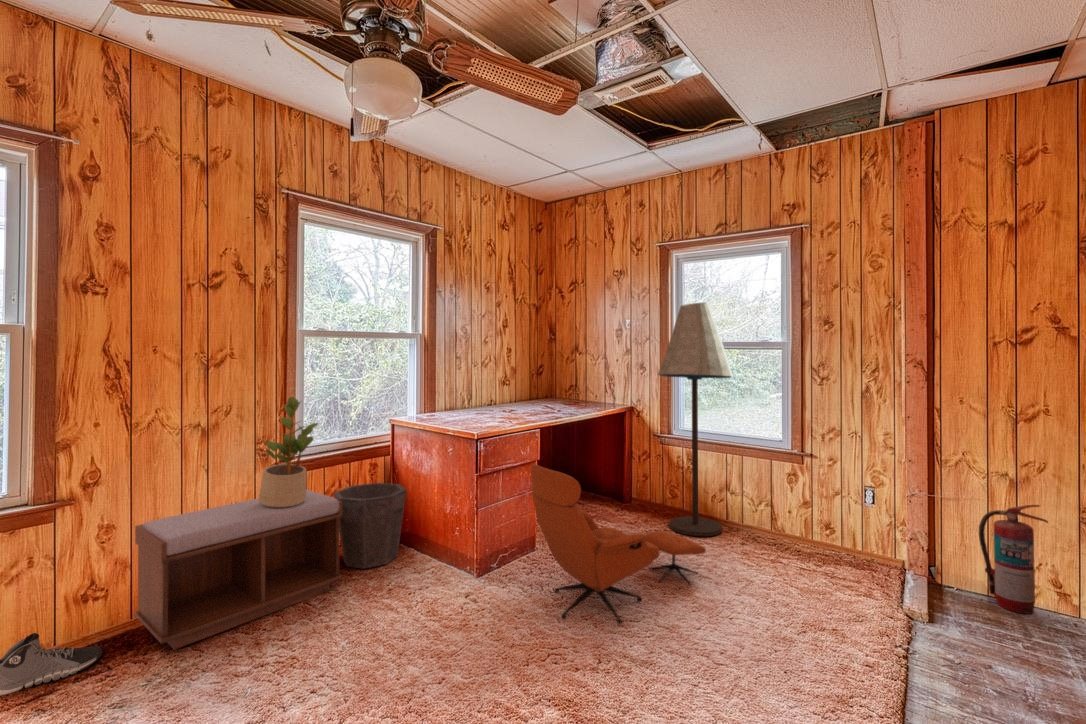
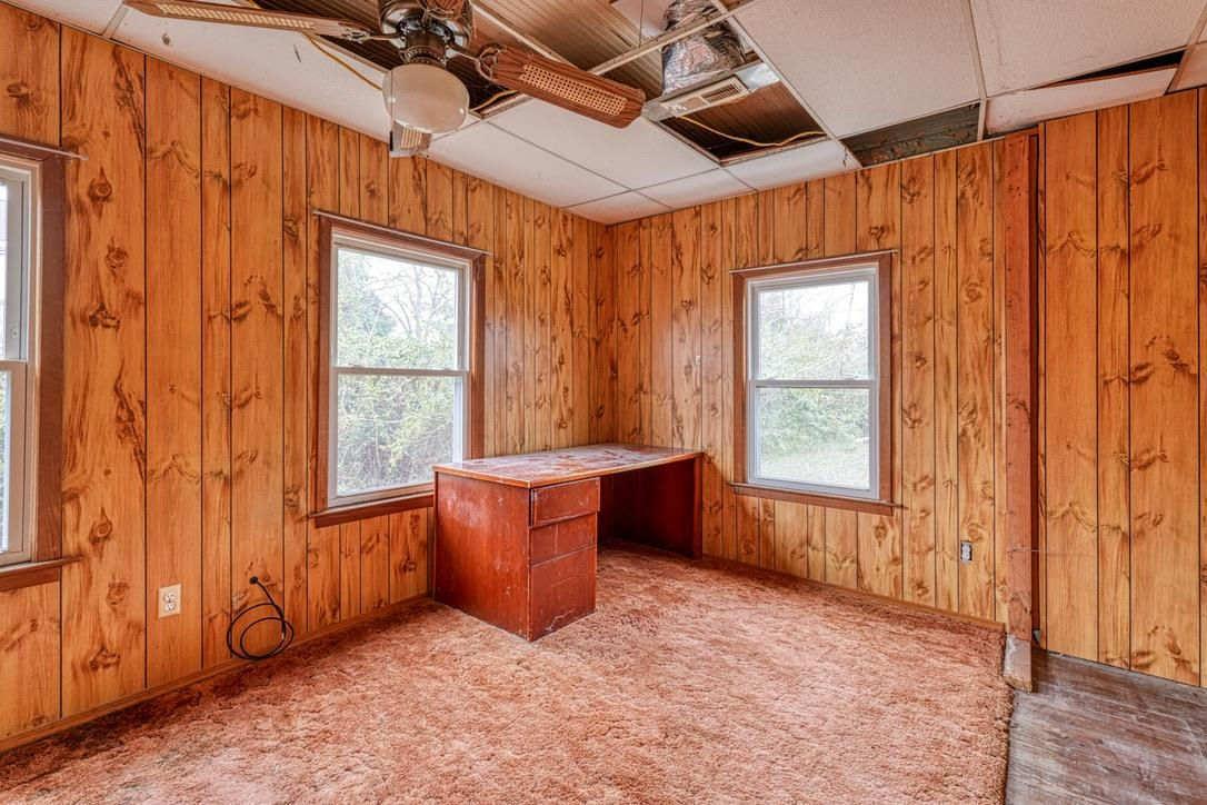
- sneaker [0,632,103,698]
- lounge chair [529,463,707,626]
- floor lamp [657,301,734,537]
- waste bin [332,482,408,570]
- bench [134,489,343,651]
- potted plant [258,396,319,507]
- fire extinguisher [978,504,1049,615]
